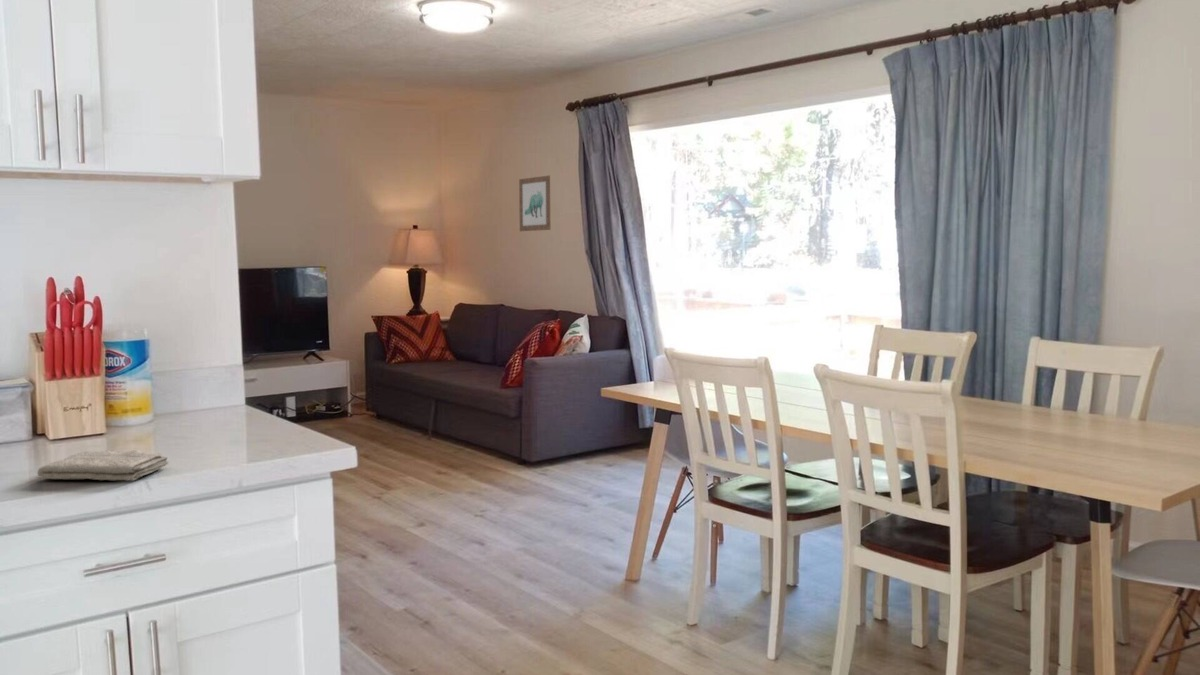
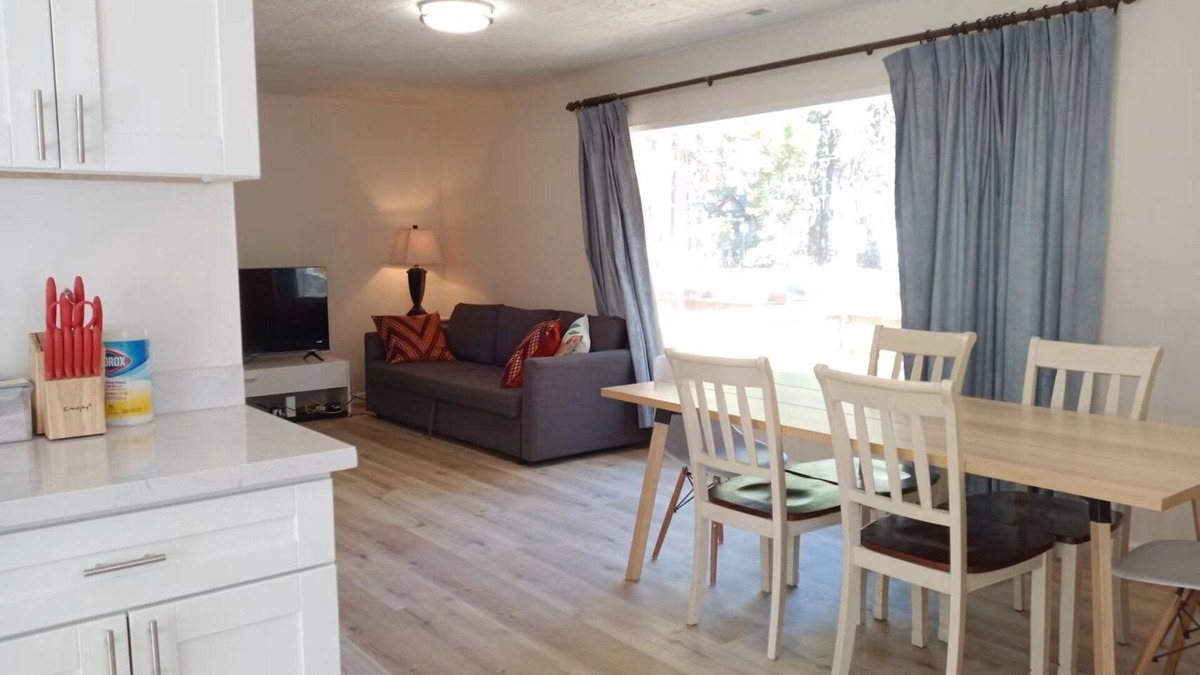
- washcloth [36,449,169,482]
- wall art [518,175,551,232]
